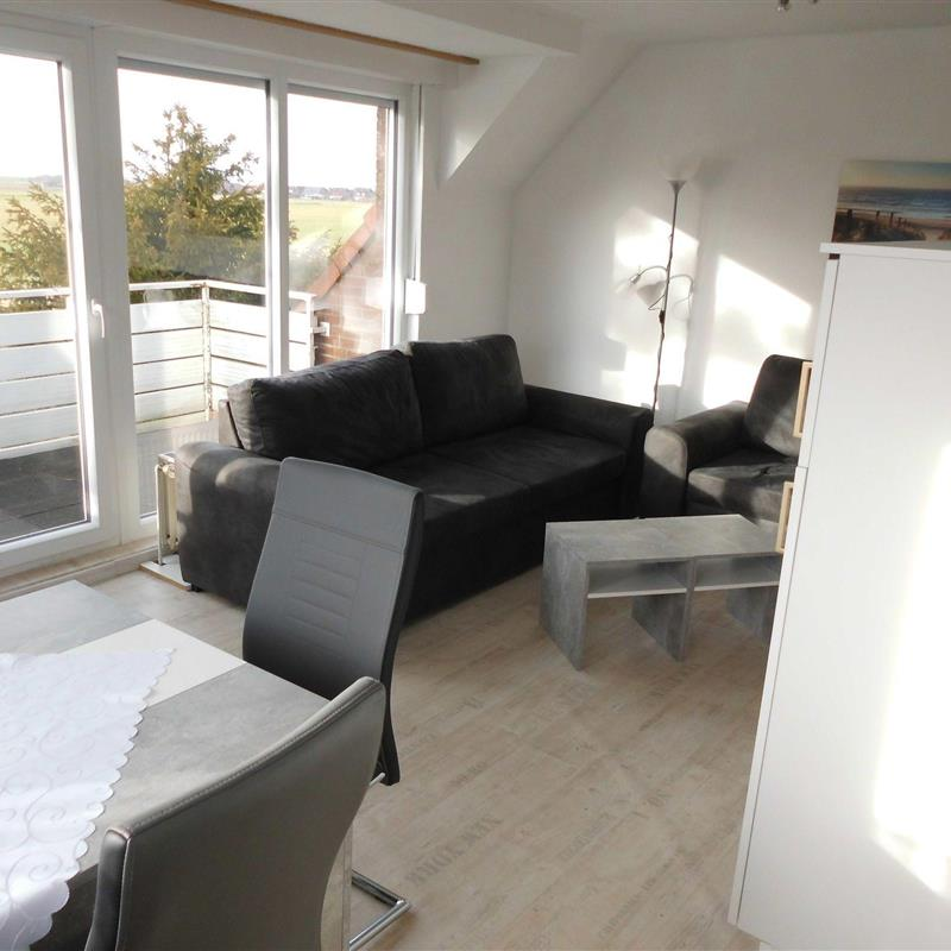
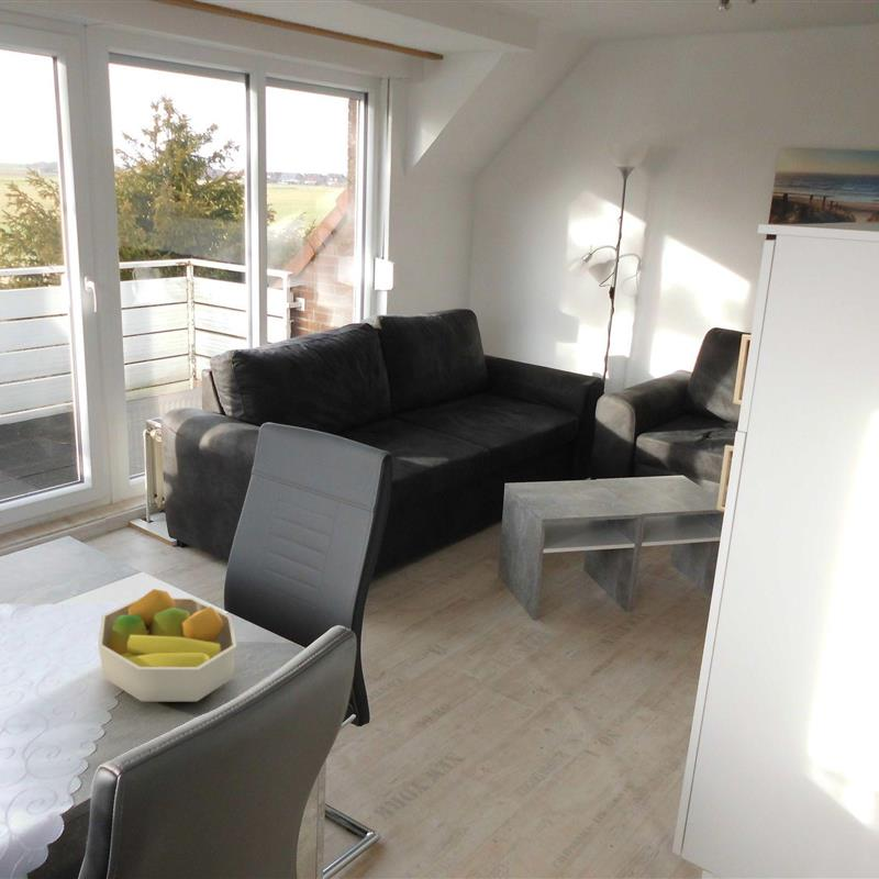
+ fruit bowl [97,588,237,702]
